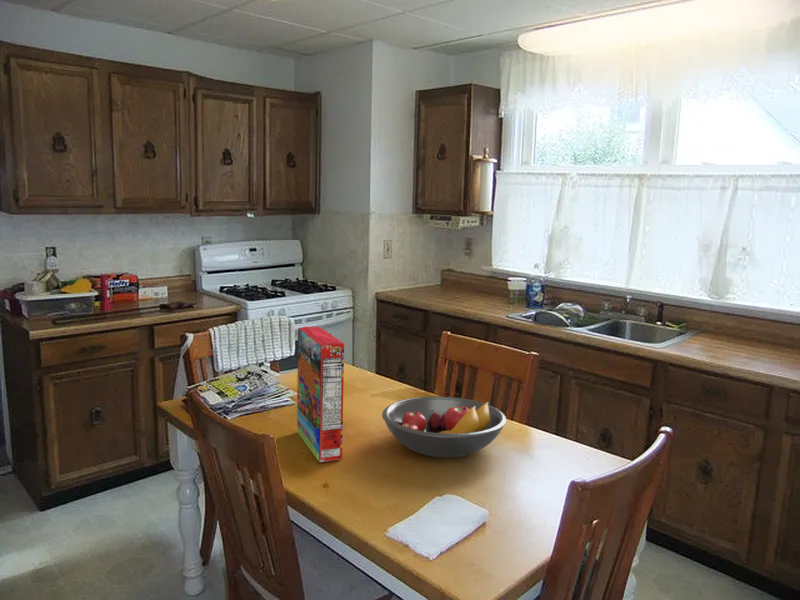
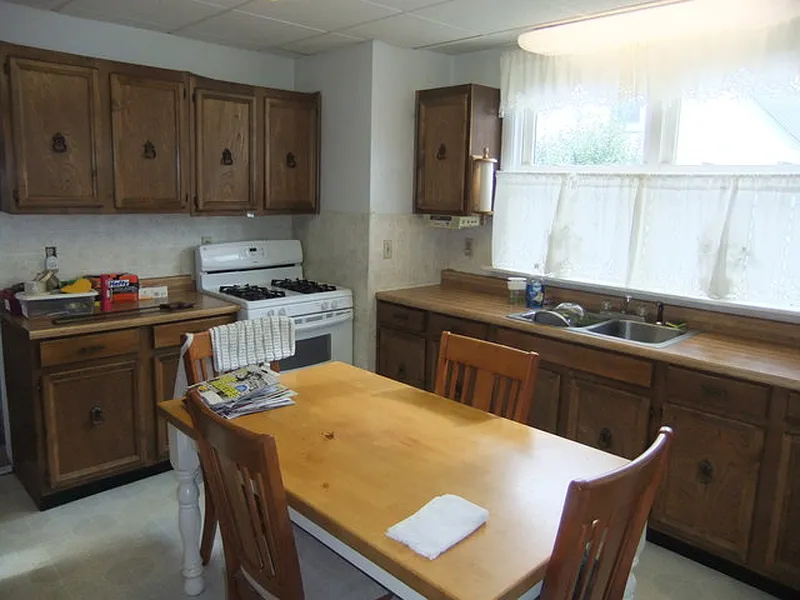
- fruit bowl [381,396,507,458]
- cereal box [296,326,345,464]
